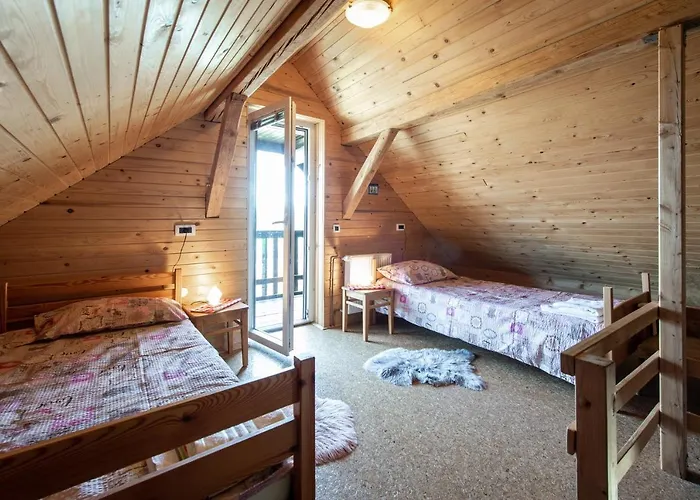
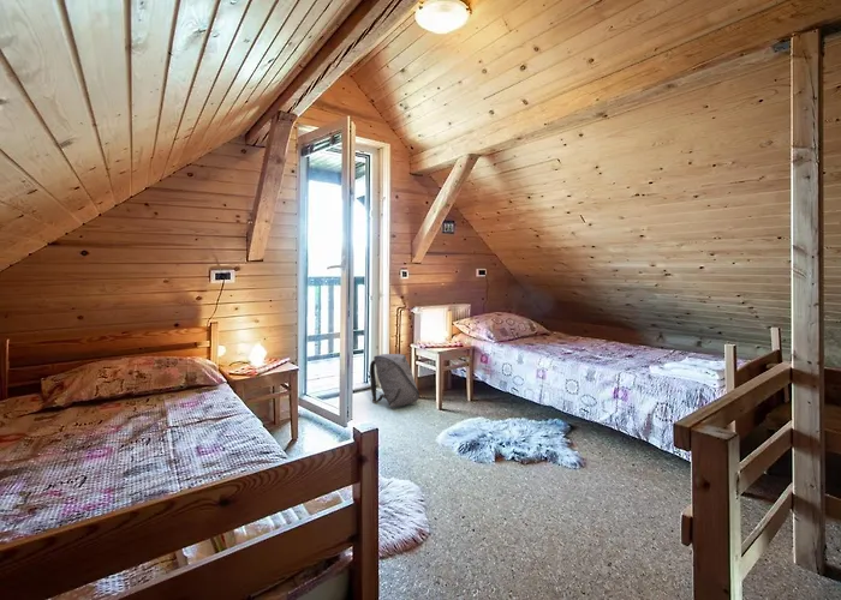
+ backpack [369,353,421,408]
